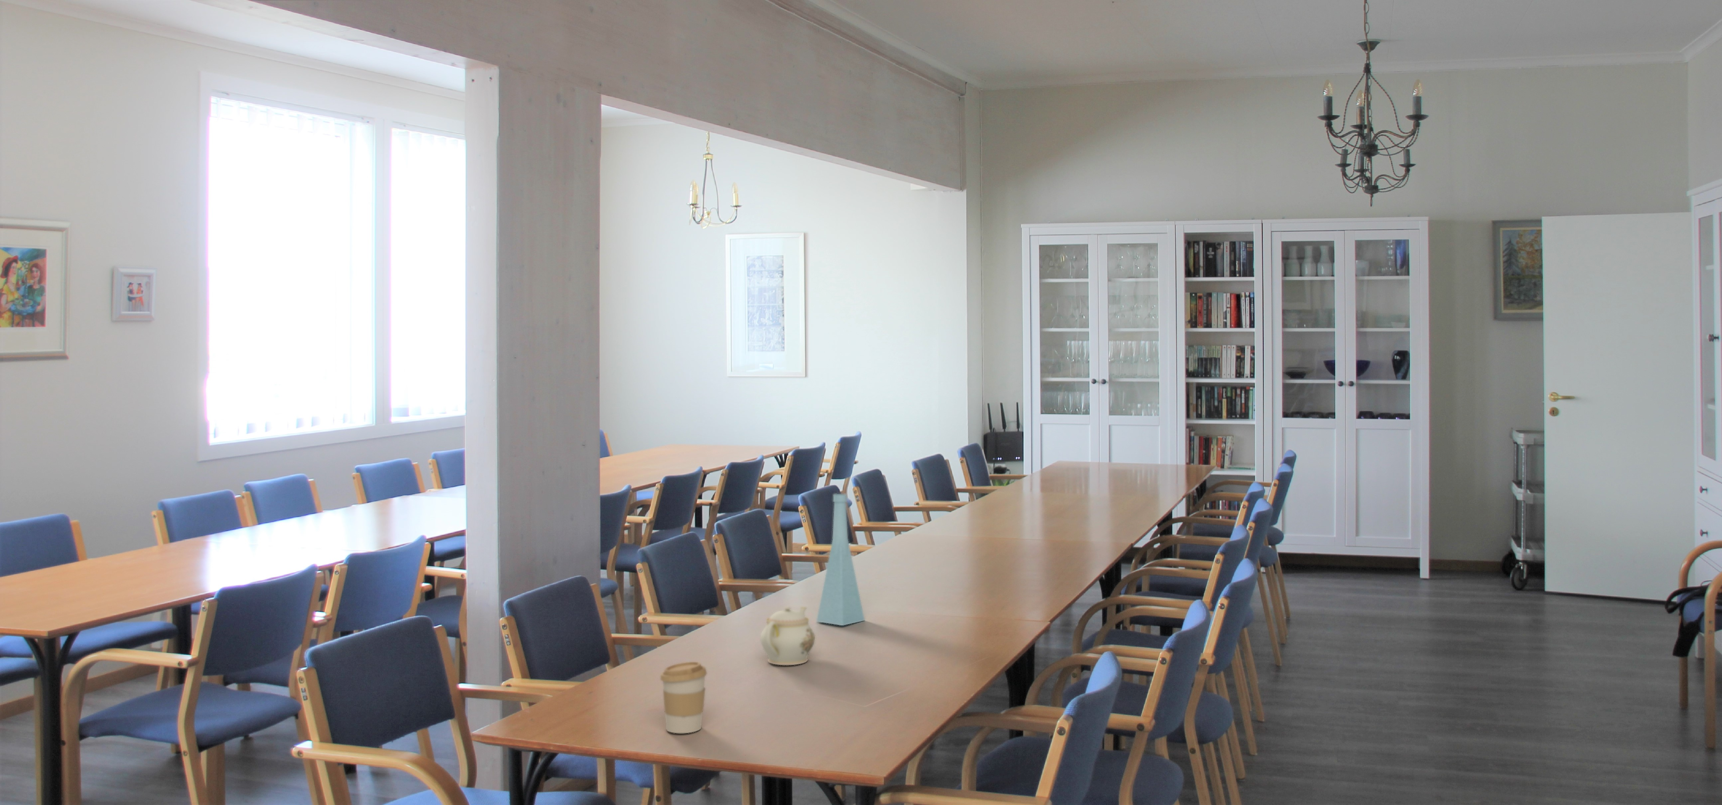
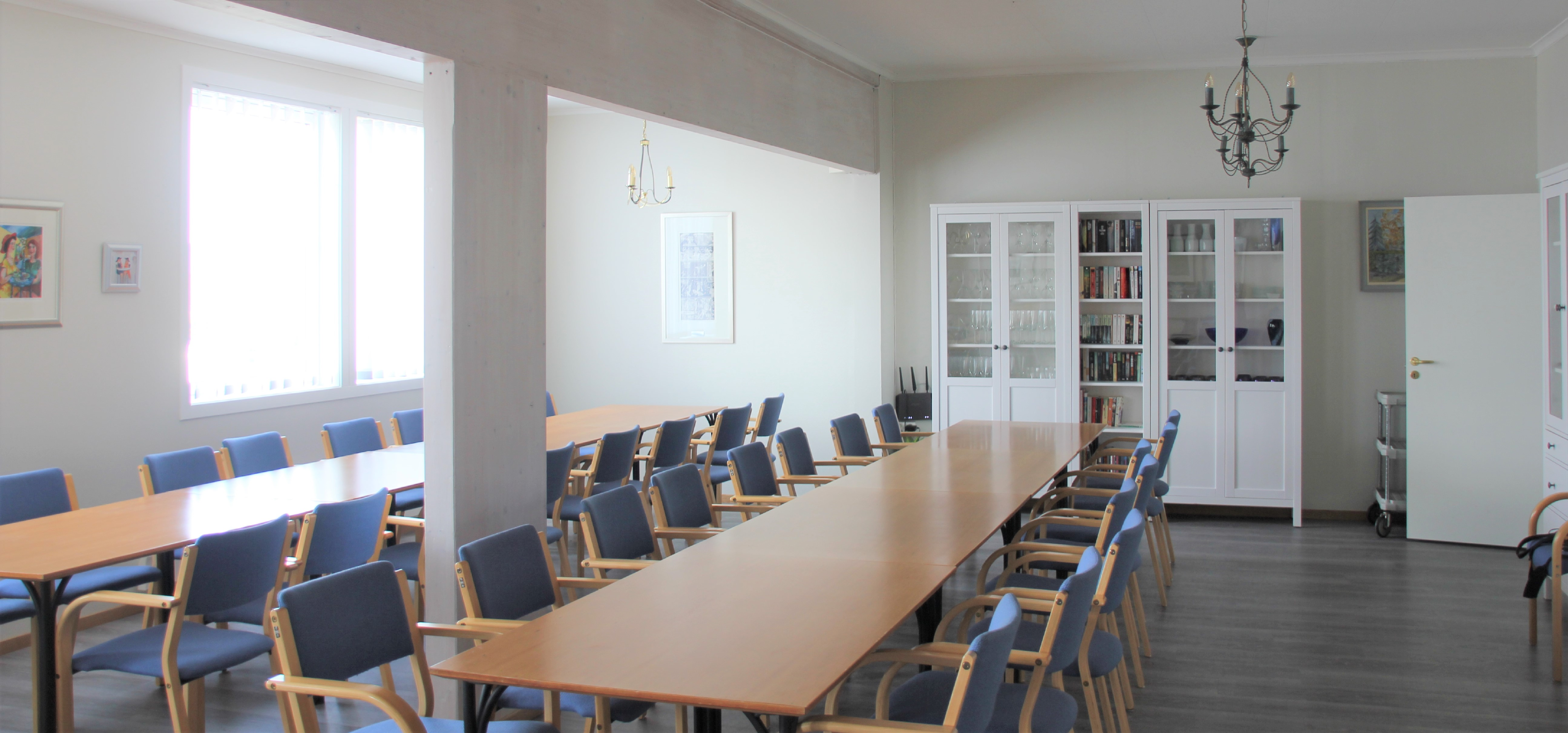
- coffee cup [660,661,707,734]
- teapot [760,606,816,666]
- vase [816,493,865,626]
